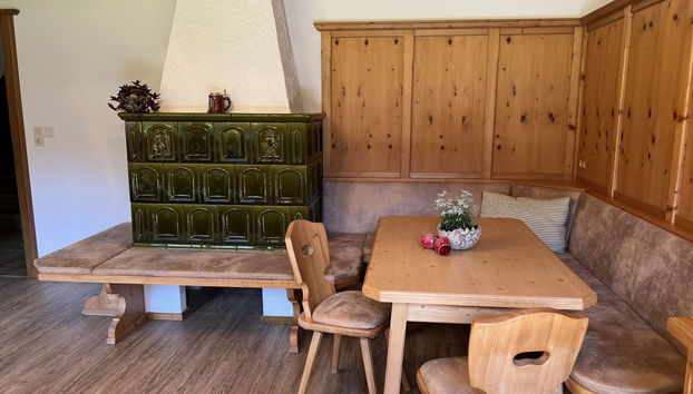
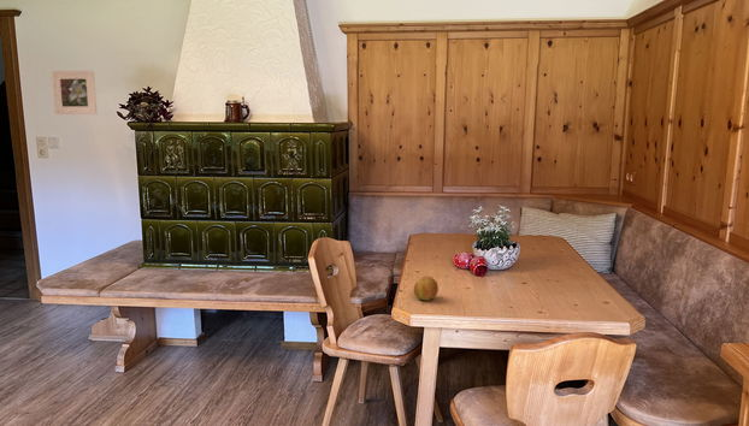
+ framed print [51,70,99,116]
+ apple [413,274,440,301]
